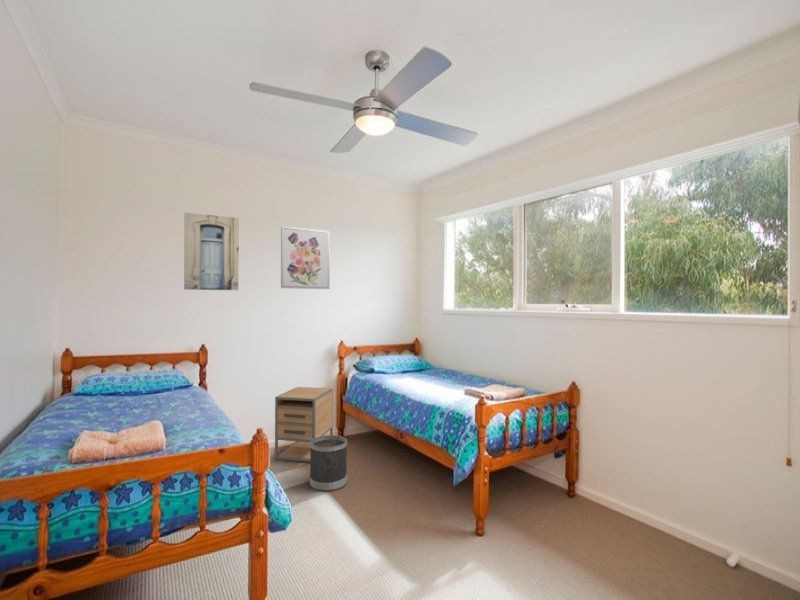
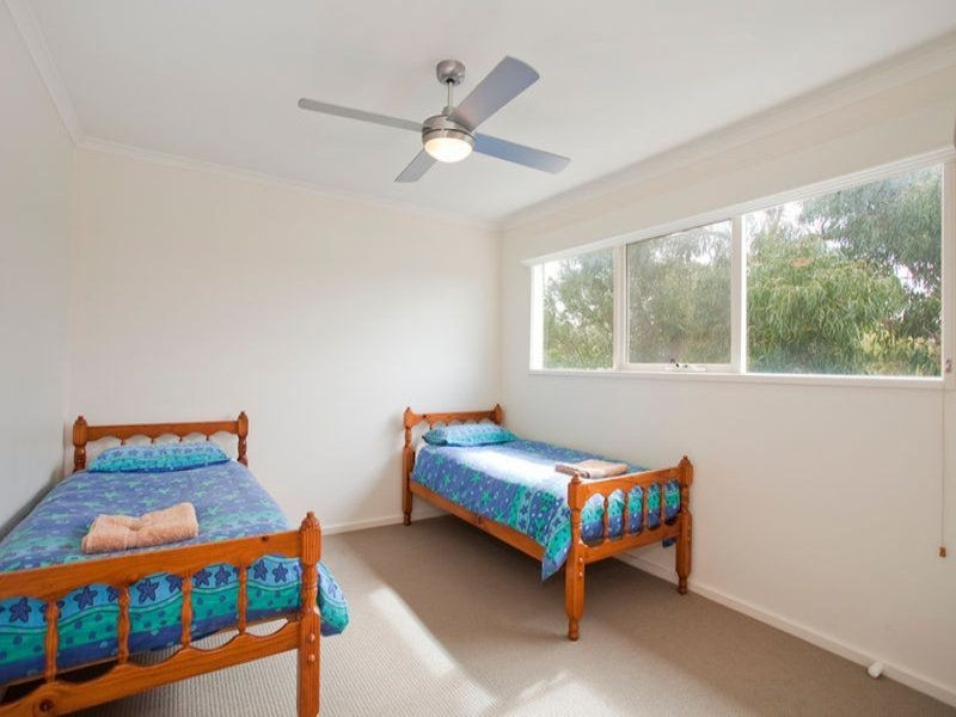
- wall art [280,226,331,290]
- wall art [183,212,240,291]
- nightstand [274,386,334,463]
- wastebasket [309,434,348,492]
